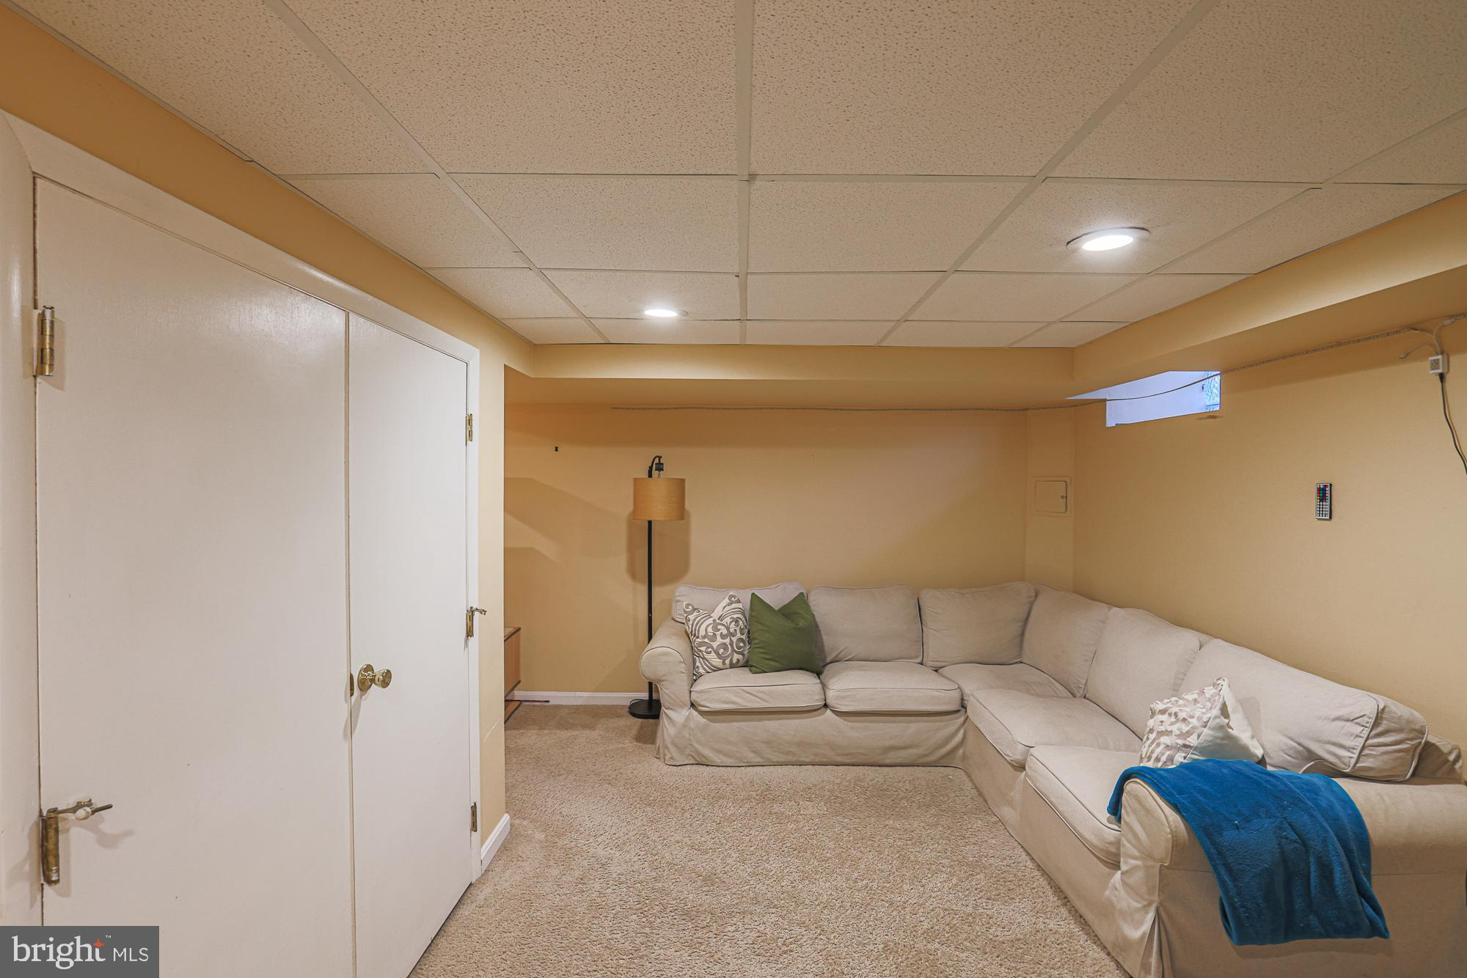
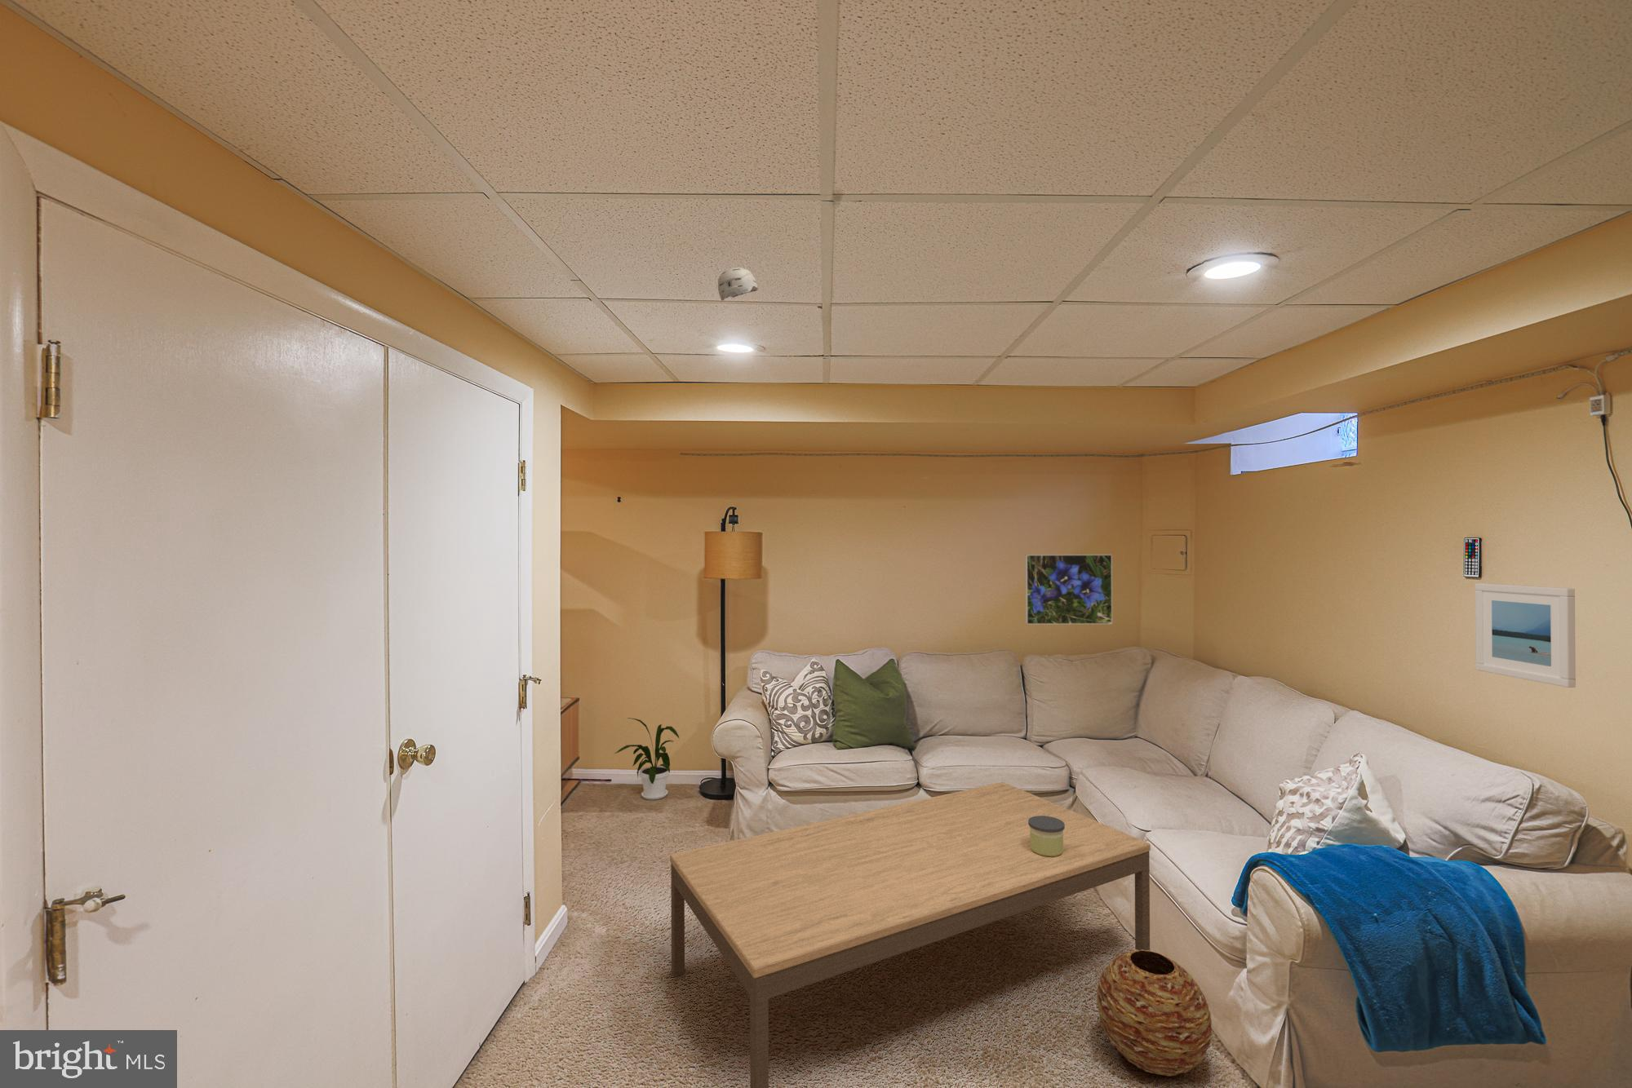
+ coffee table [669,781,1151,1088]
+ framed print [1474,583,1576,688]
+ house plant [613,716,680,801]
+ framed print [1025,554,1114,624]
+ vase [1095,950,1213,1077]
+ candle [1028,816,1065,856]
+ smoke detector [718,267,758,301]
